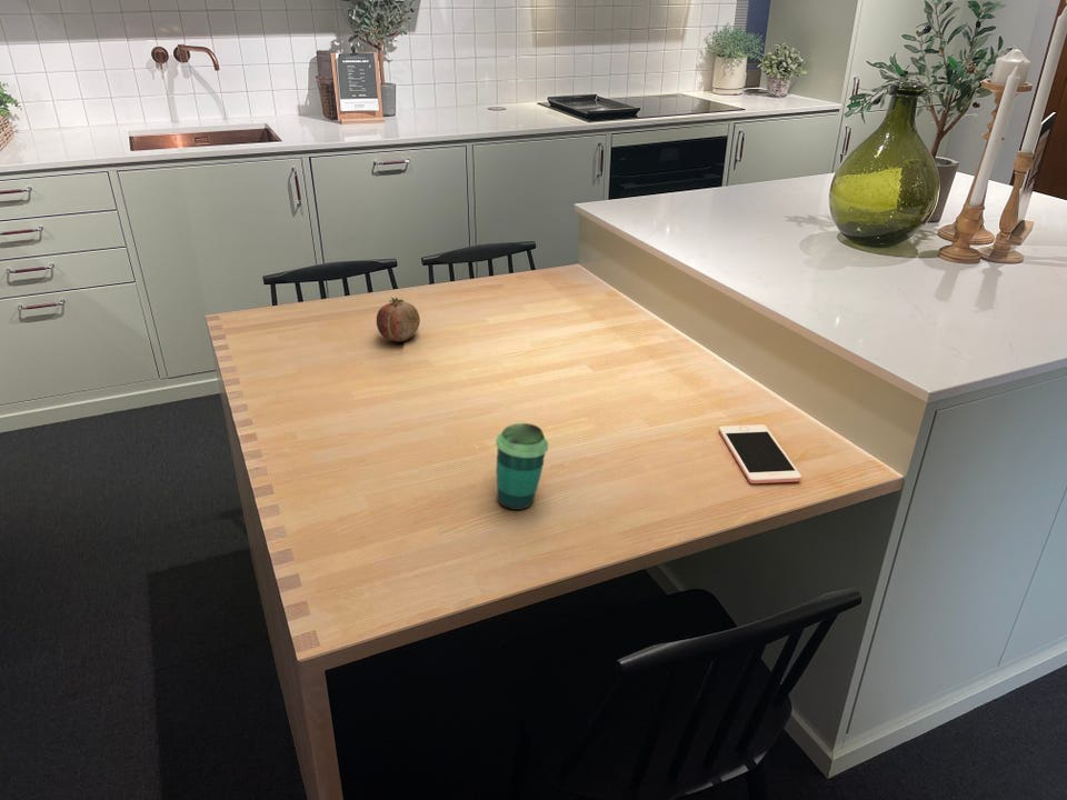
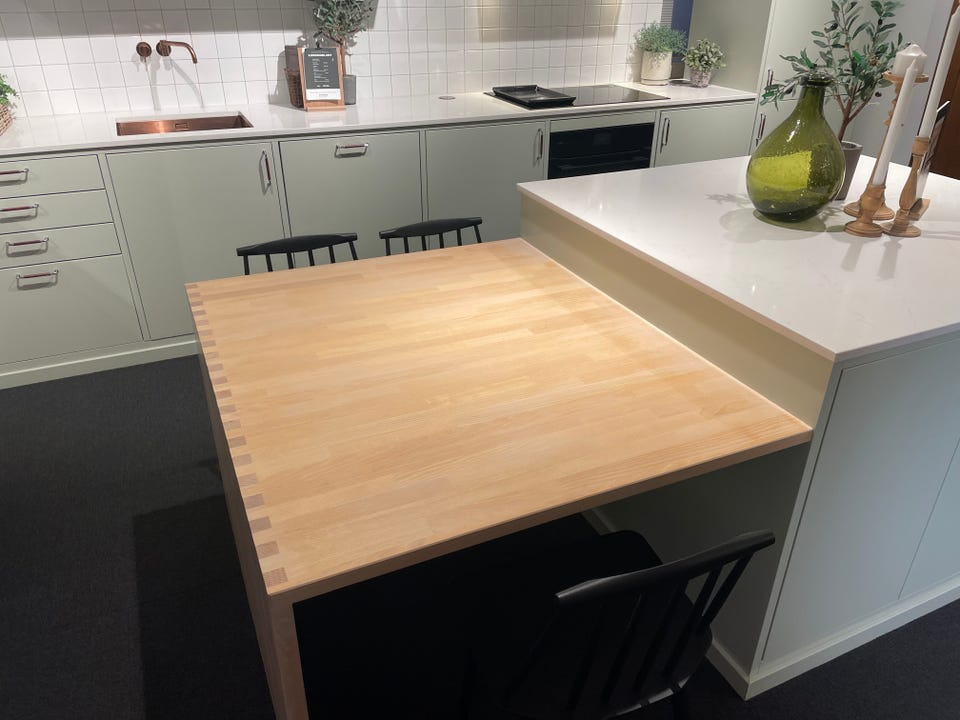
- fruit [376,297,421,342]
- cup [495,422,549,511]
- cell phone [718,423,802,484]
